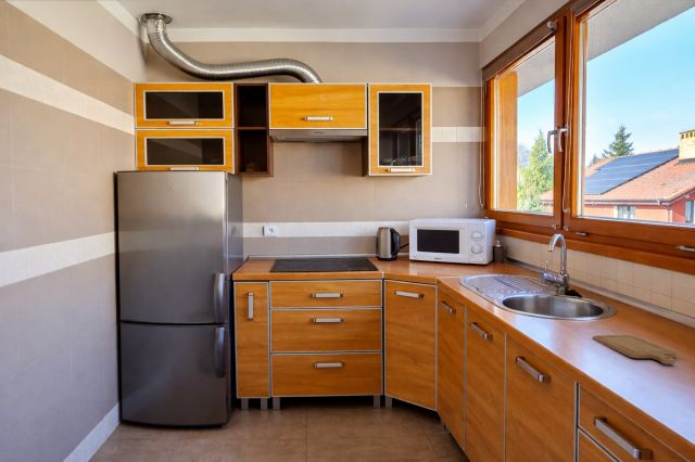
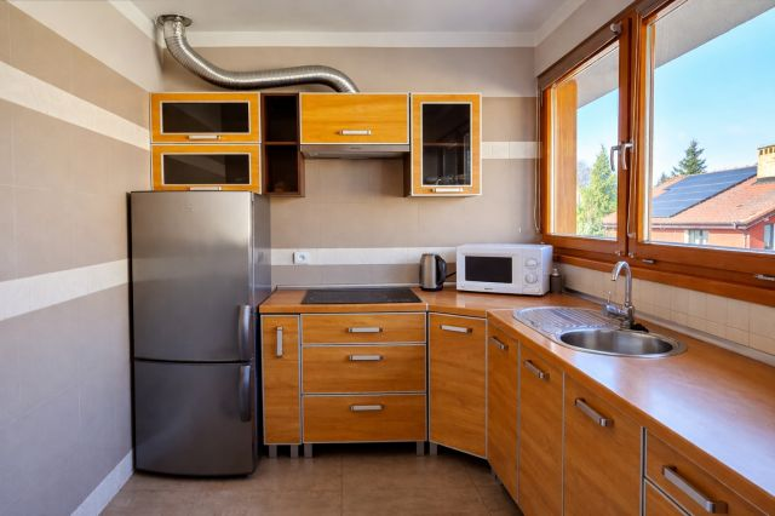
- chopping board [592,334,678,365]
